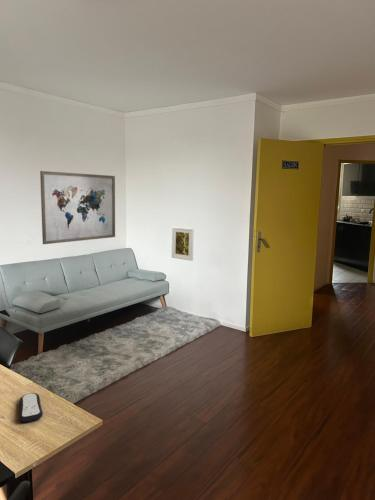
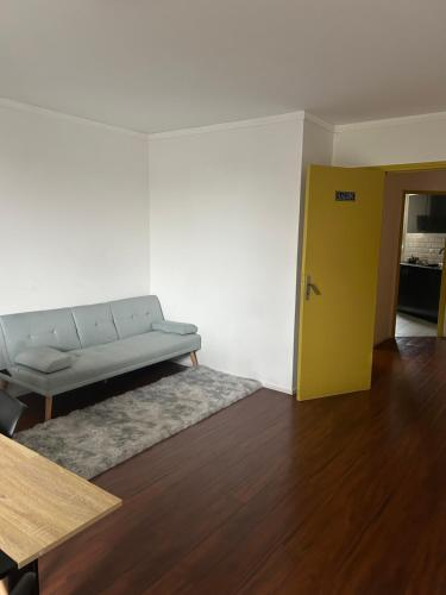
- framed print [171,226,195,262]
- remote control [18,392,44,423]
- wall art [39,170,116,245]
